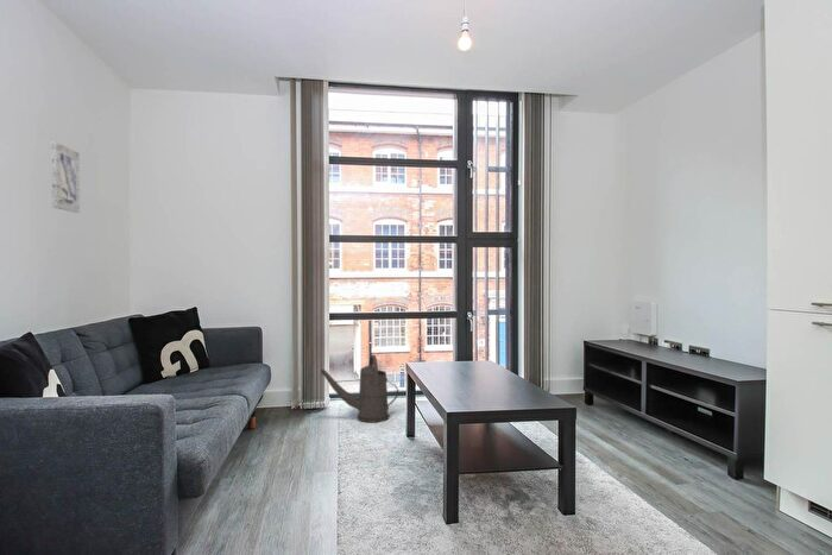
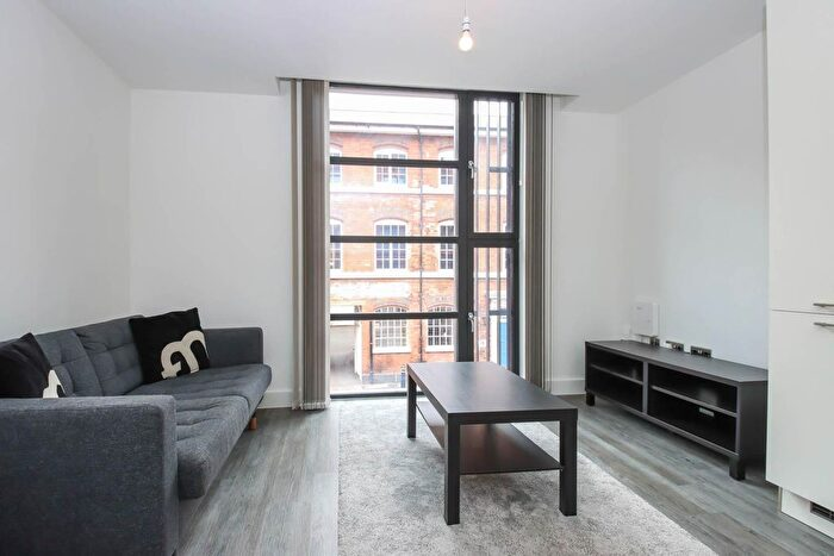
- wall art [50,140,81,214]
- watering can [320,354,399,424]
